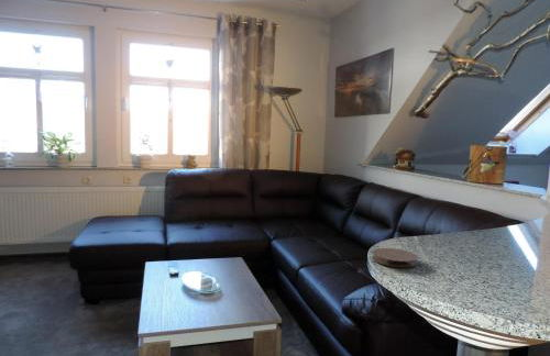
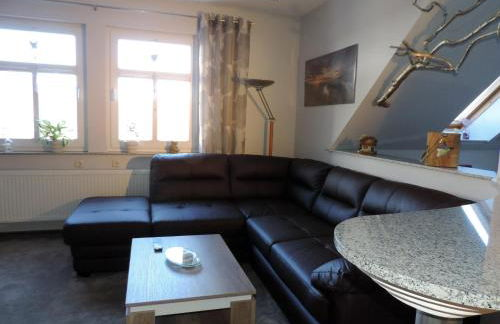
- coaster [372,247,419,268]
